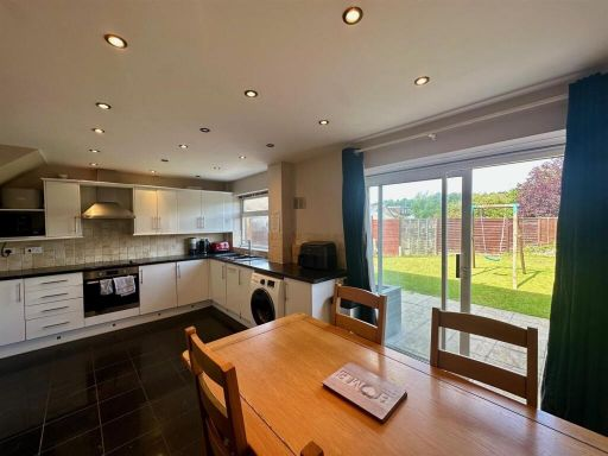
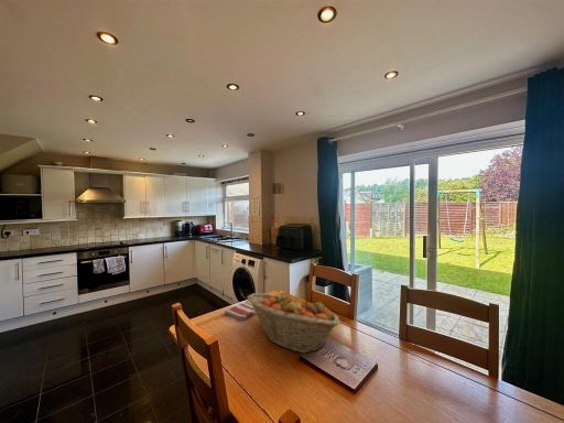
+ fruit basket [247,292,340,354]
+ dish towel [224,299,256,322]
